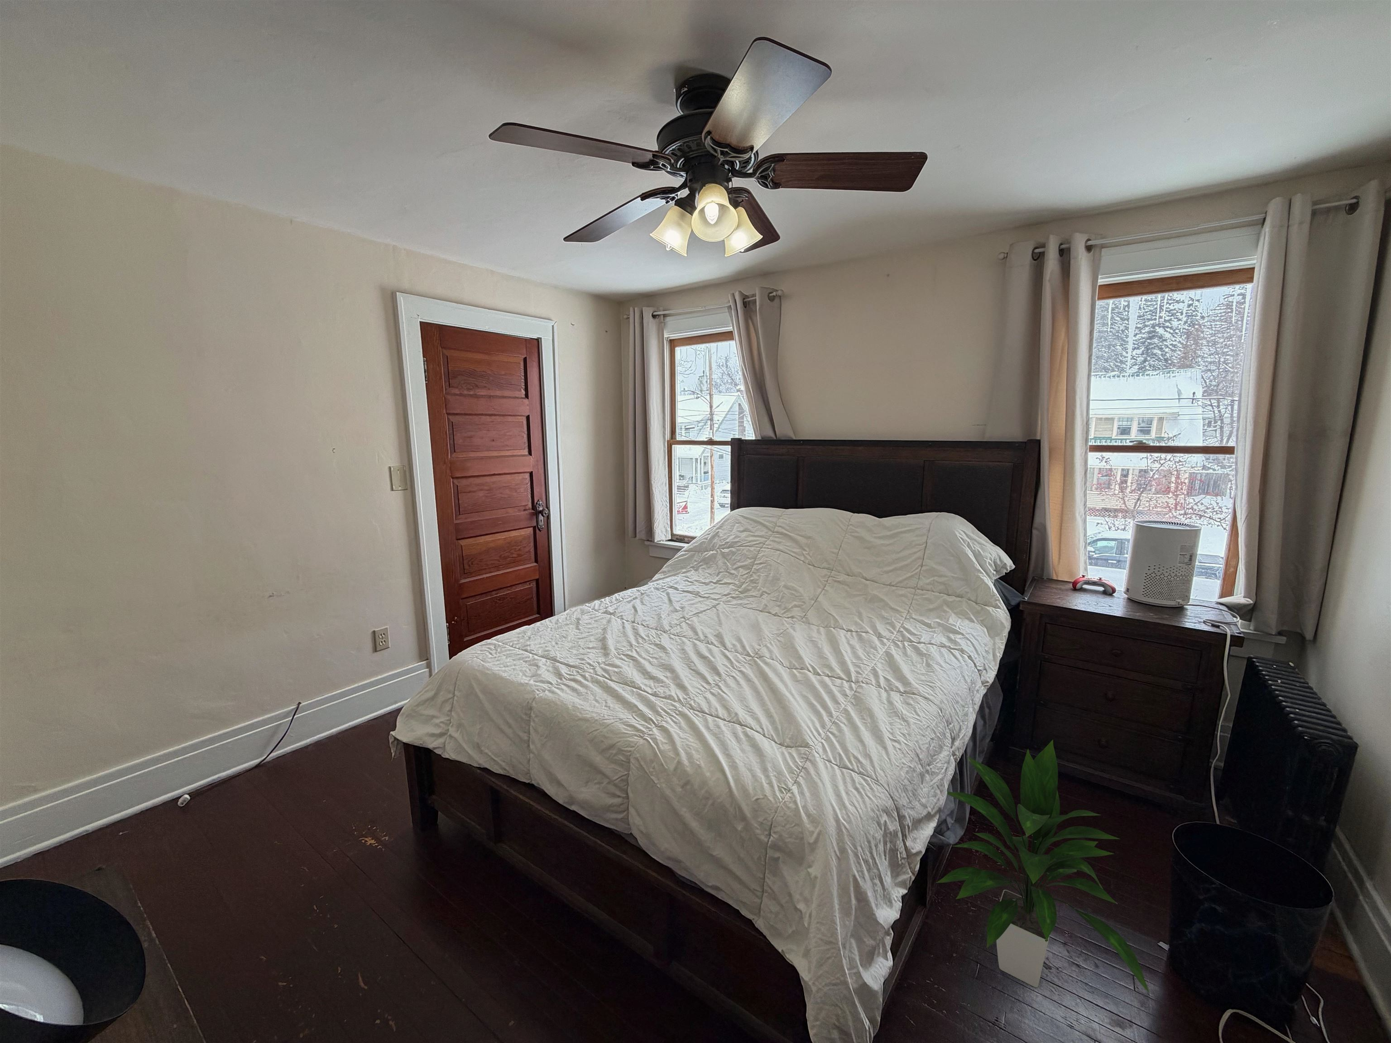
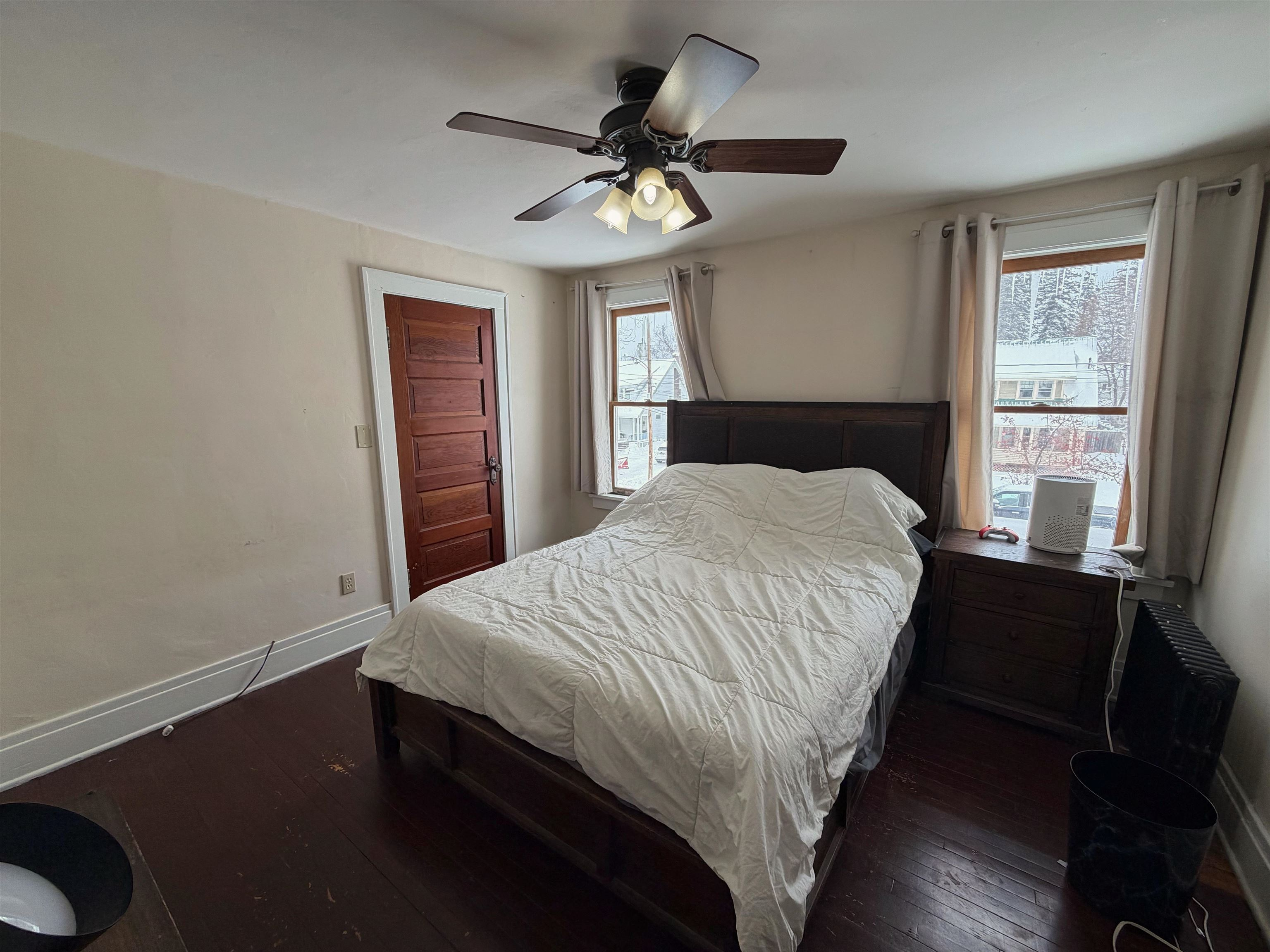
- indoor plant [935,740,1150,995]
